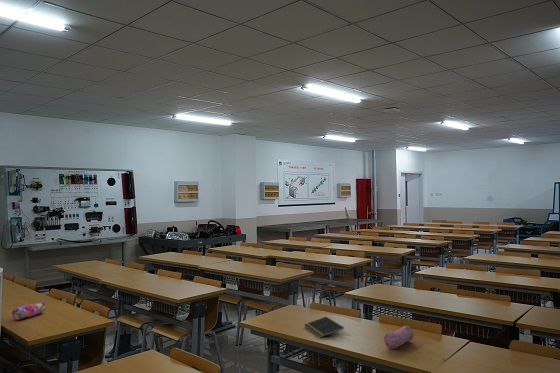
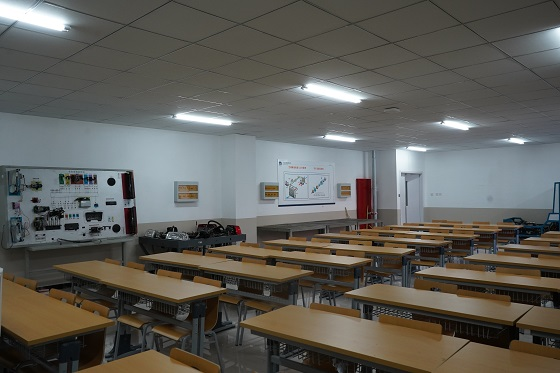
- pencil case [383,325,415,350]
- notepad [303,316,345,339]
- pencil case [11,300,46,321]
